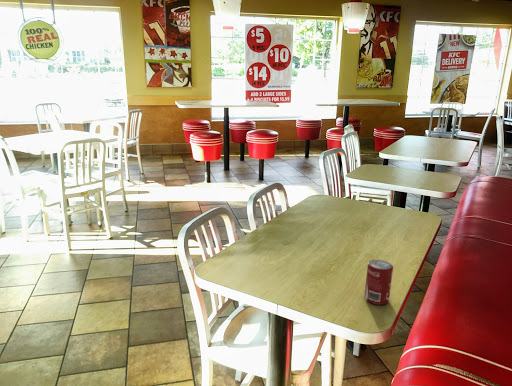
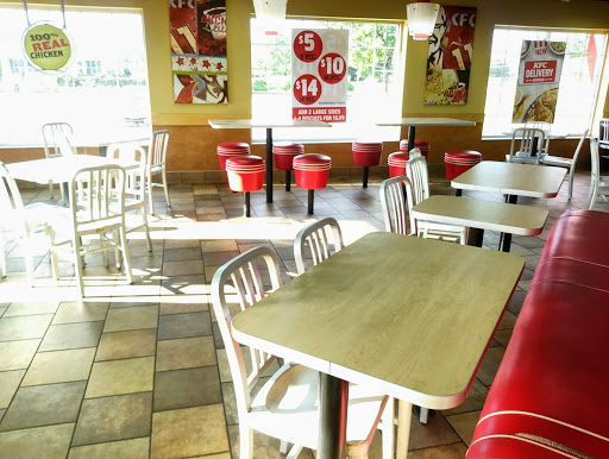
- pop [363,259,394,306]
